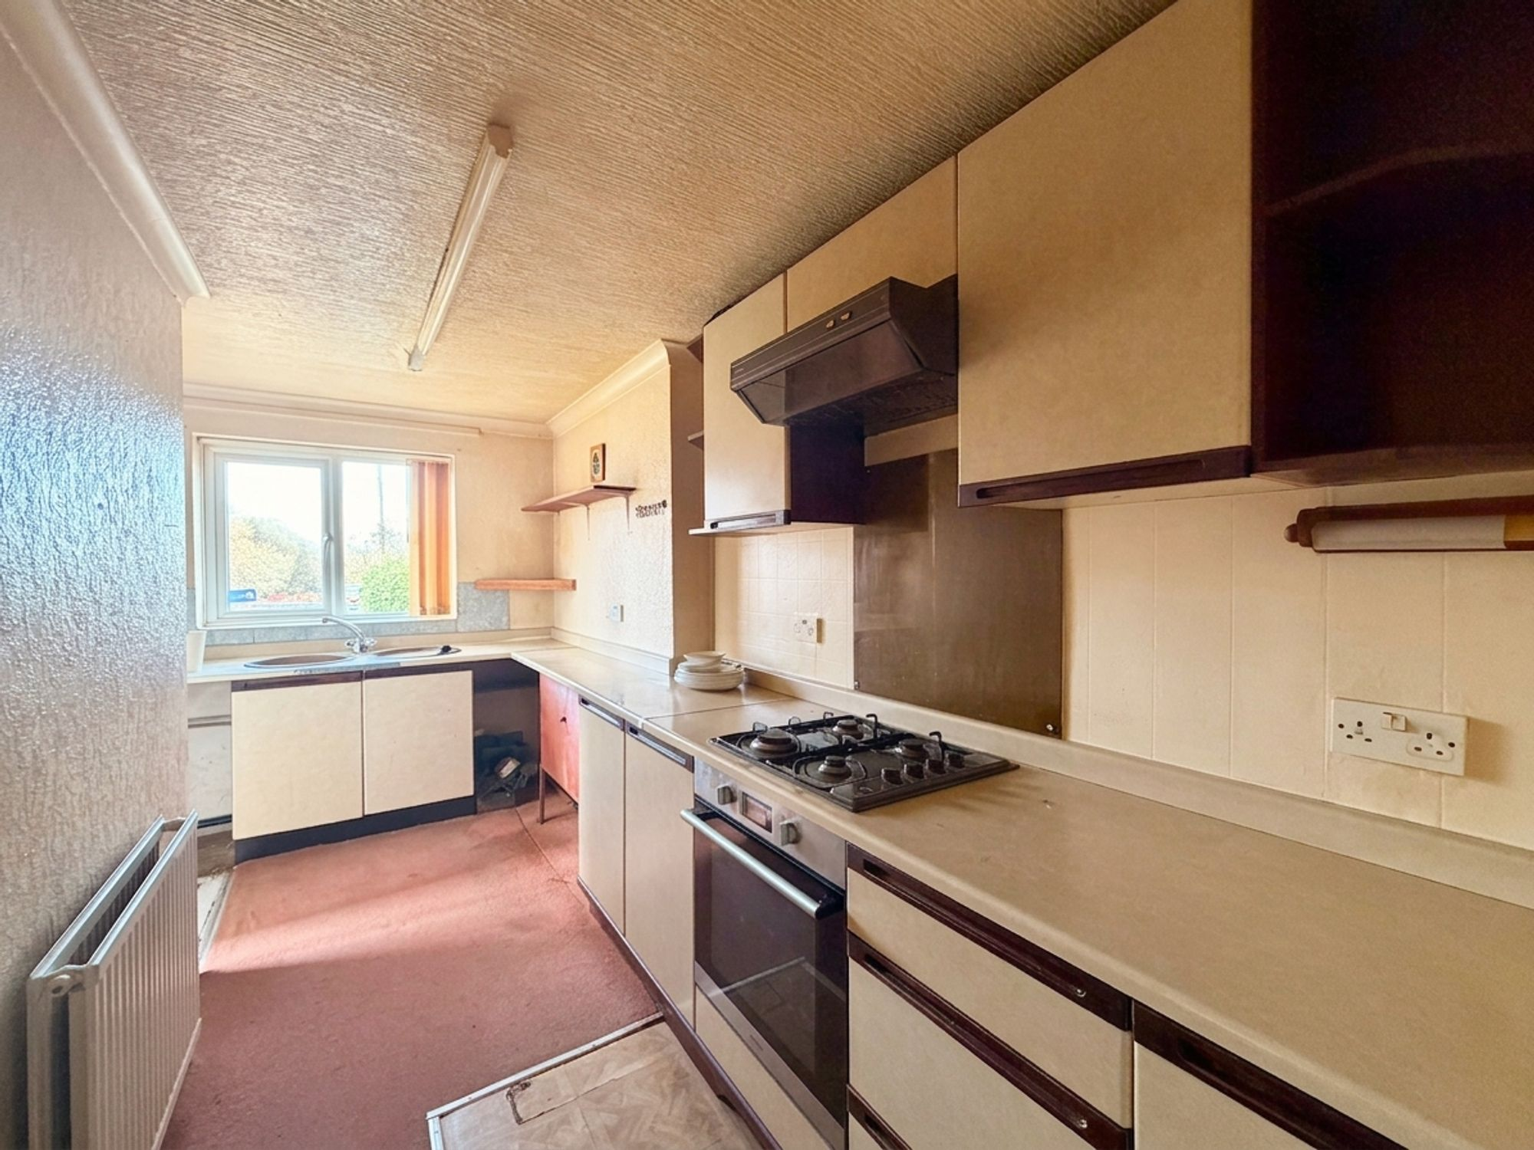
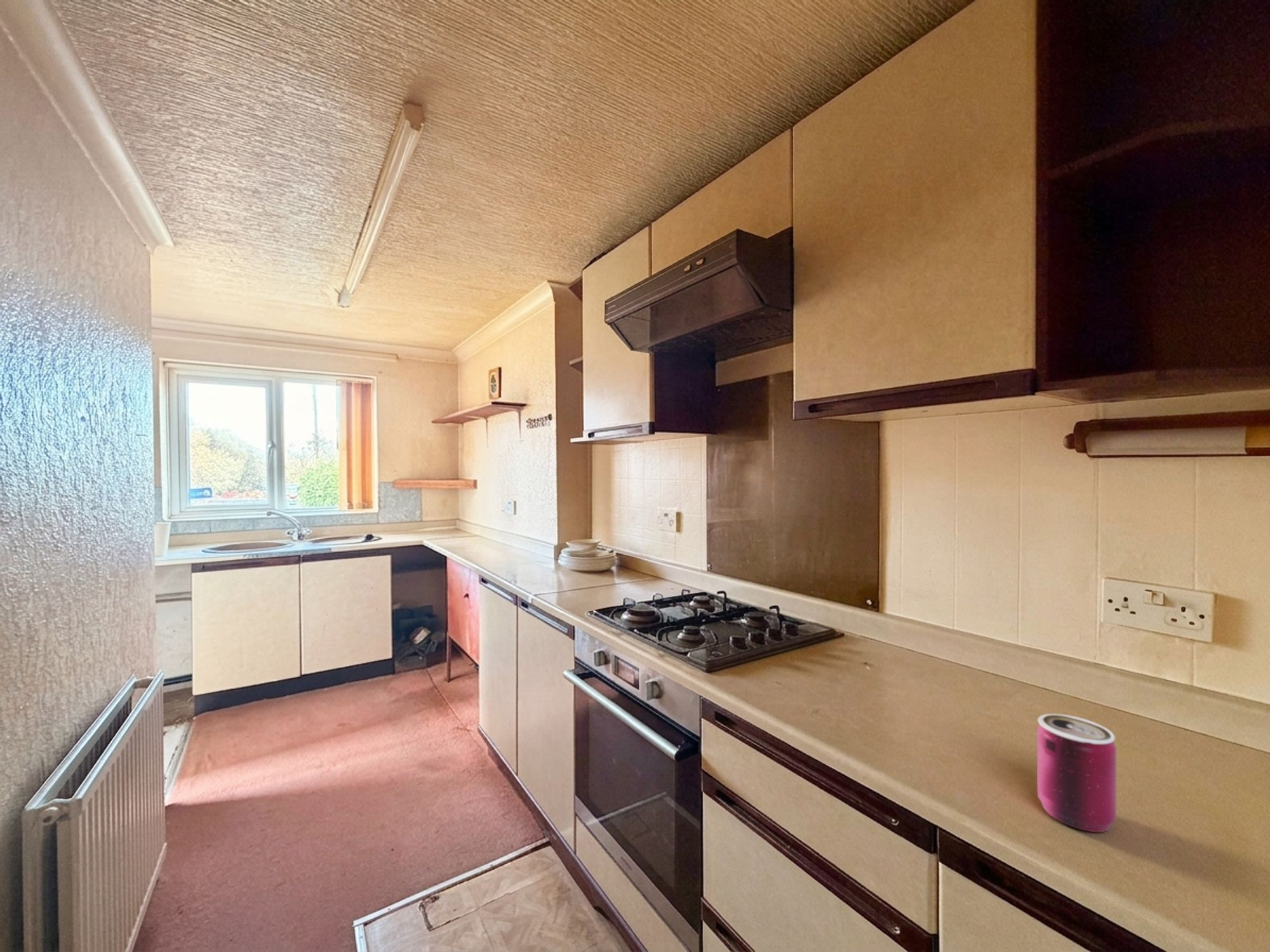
+ can [1036,713,1117,833]
